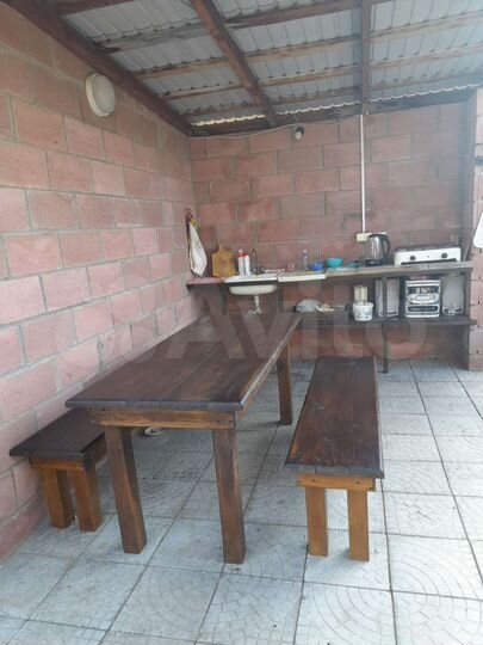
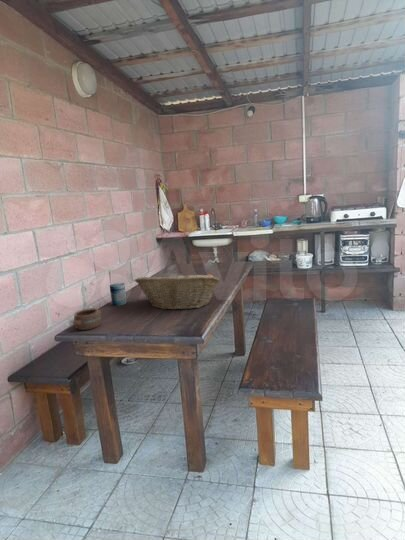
+ pottery [72,307,102,331]
+ fruit basket [134,270,221,311]
+ beverage can [109,282,128,307]
